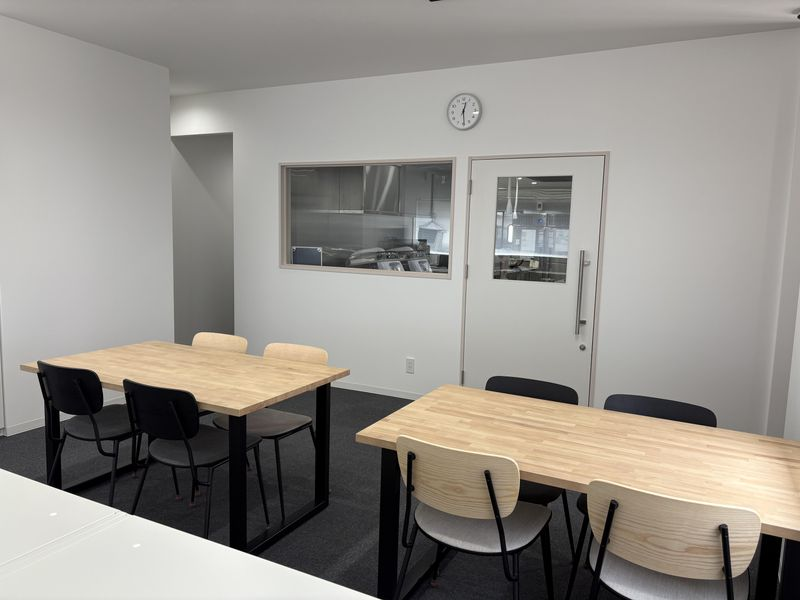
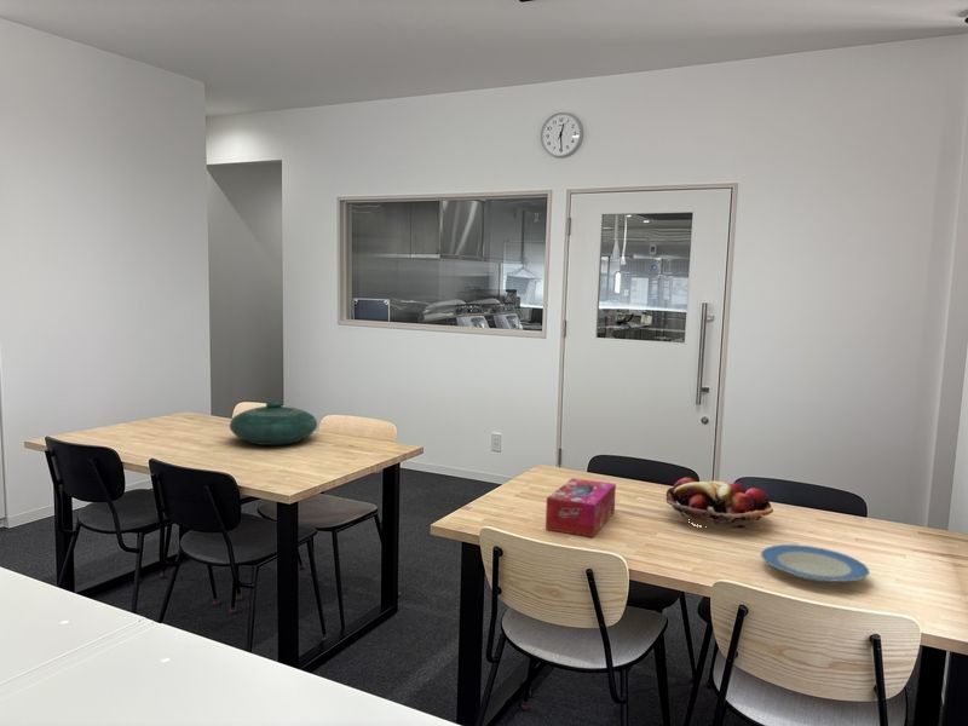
+ fruit basket [664,477,774,530]
+ plate [760,543,870,583]
+ decorative bowl [229,401,318,446]
+ tissue box [544,477,617,538]
